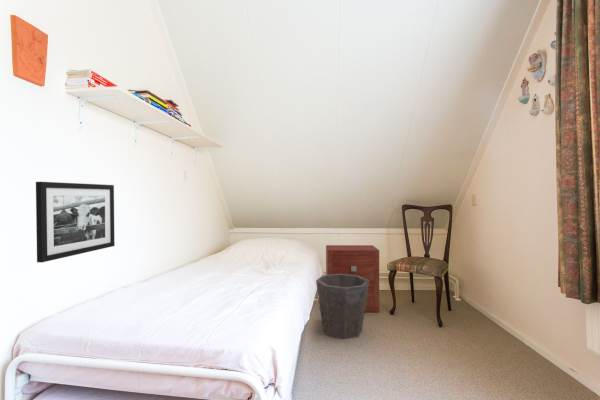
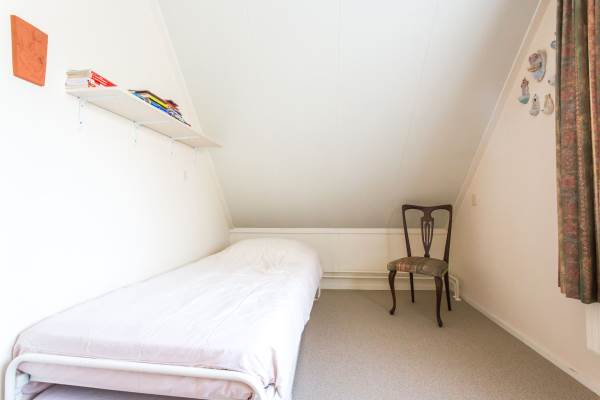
- nightstand [325,244,380,313]
- picture frame [35,181,116,263]
- waste bin [315,274,369,340]
